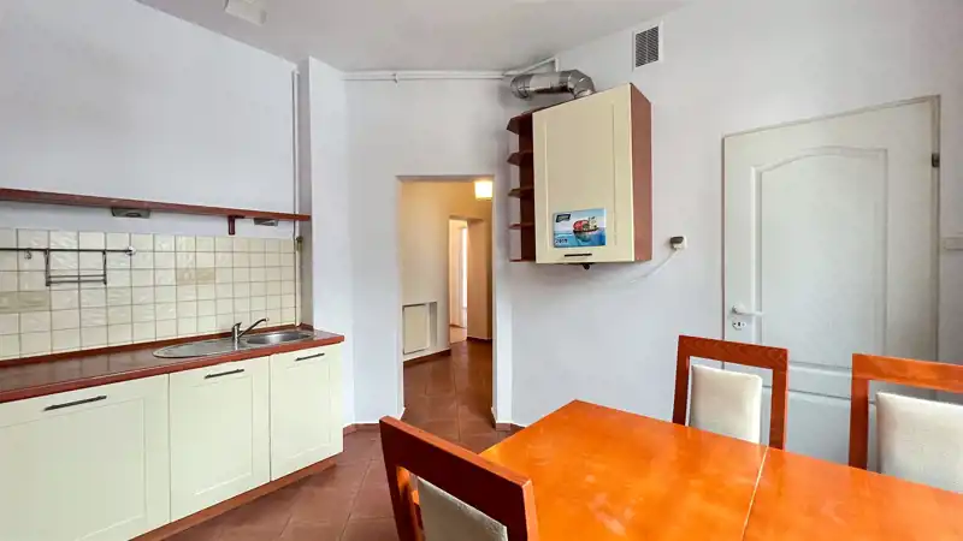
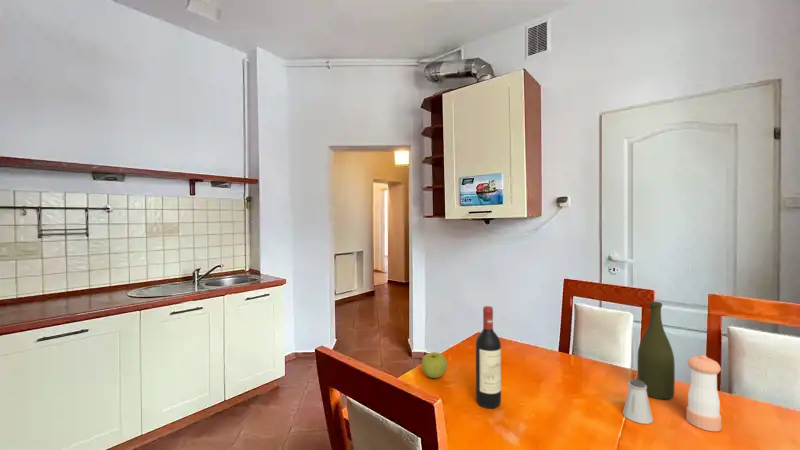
+ pepper shaker [686,354,722,432]
+ wine bottle [475,305,502,409]
+ bottle [636,300,676,400]
+ apple [421,351,448,379]
+ saltshaker [622,379,654,425]
